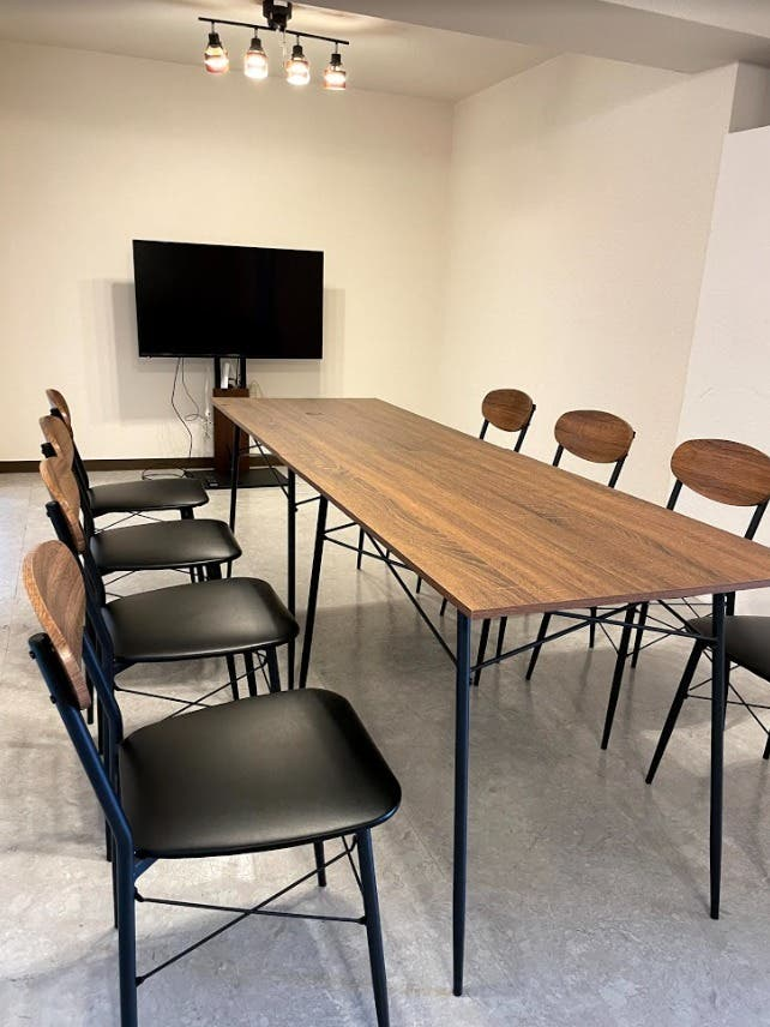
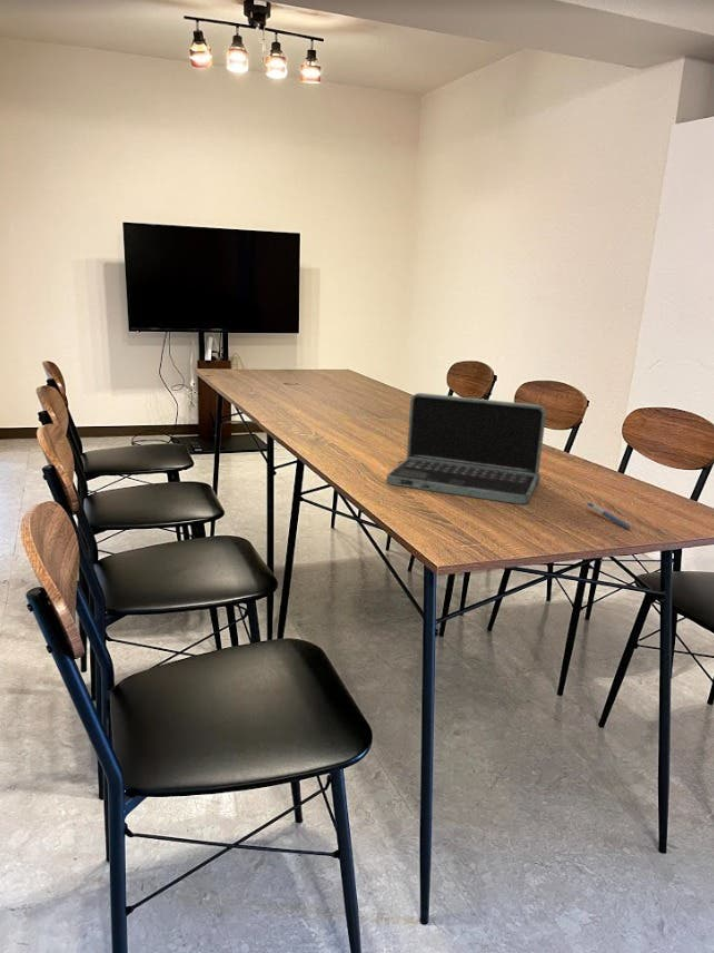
+ pen [585,501,633,530]
+ laptop [386,392,547,505]
